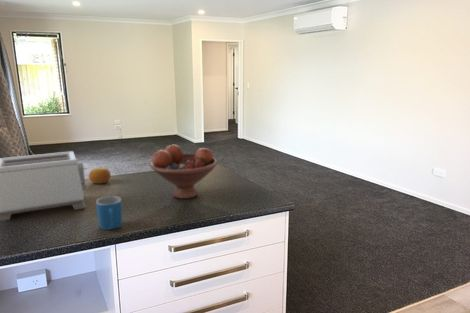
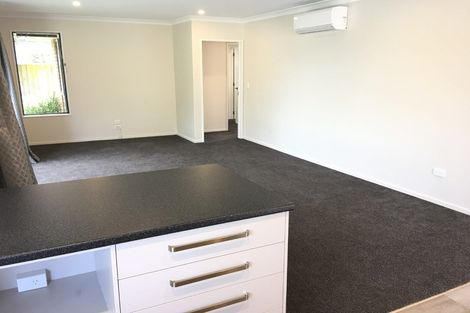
- mug [95,195,123,231]
- toaster [0,150,89,222]
- fruit bowl [149,144,219,200]
- fruit [88,167,112,185]
